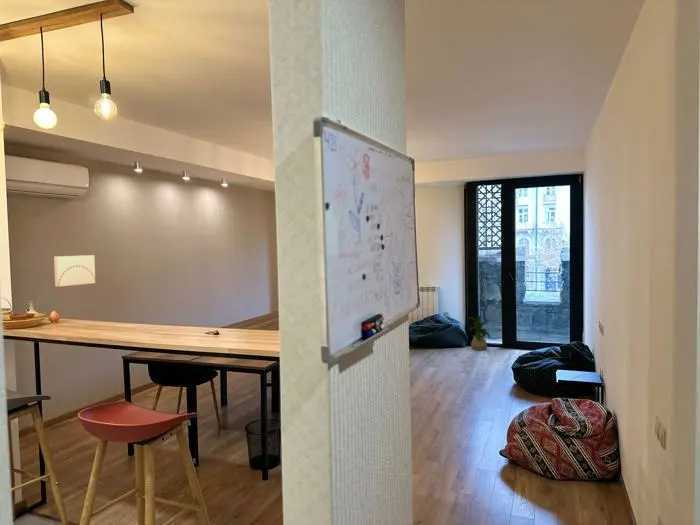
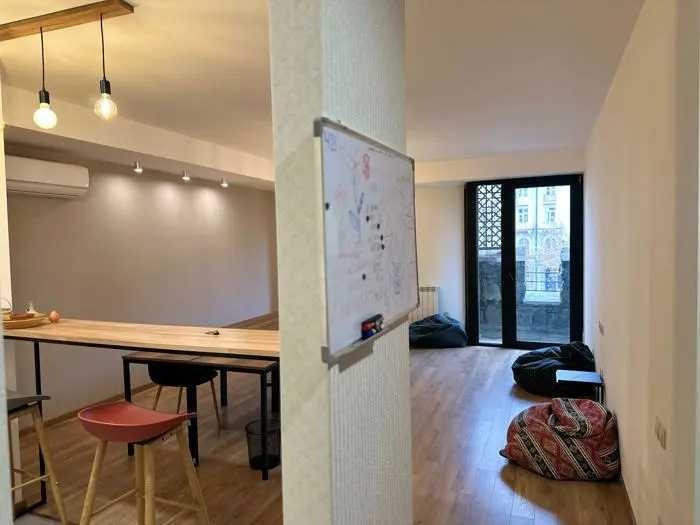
- house plant [464,315,496,351]
- wall art [53,254,96,288]
